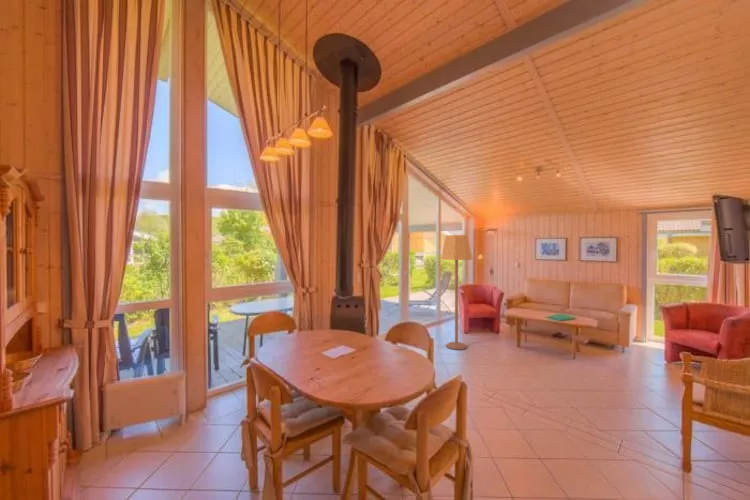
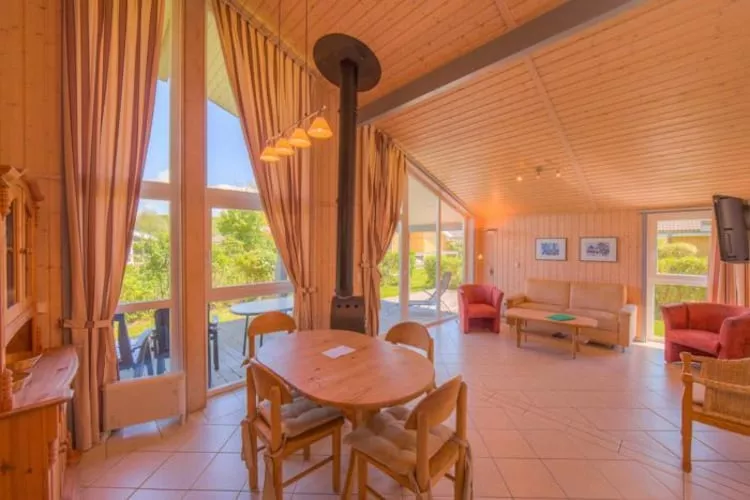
- lamp [440,234,474,351]
